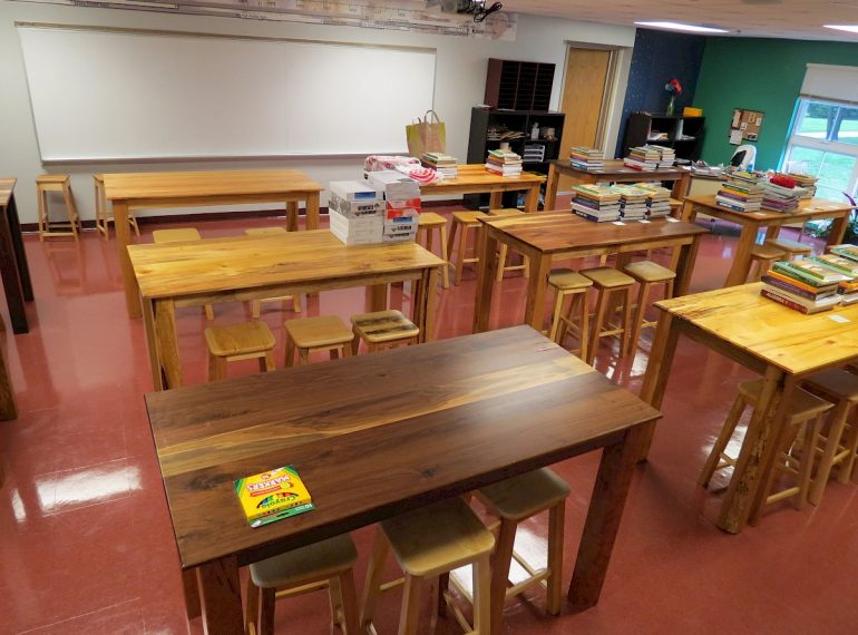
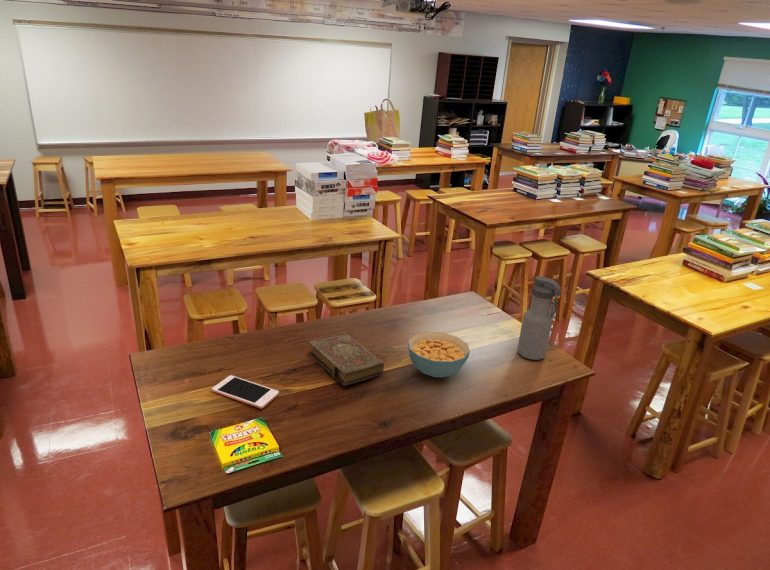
+ cereal bowl [407,331,471,378]
+ water bottle [516,275,562,361]
+ cell phone [211,374,280,410]
+ book [308,333,385,387]
